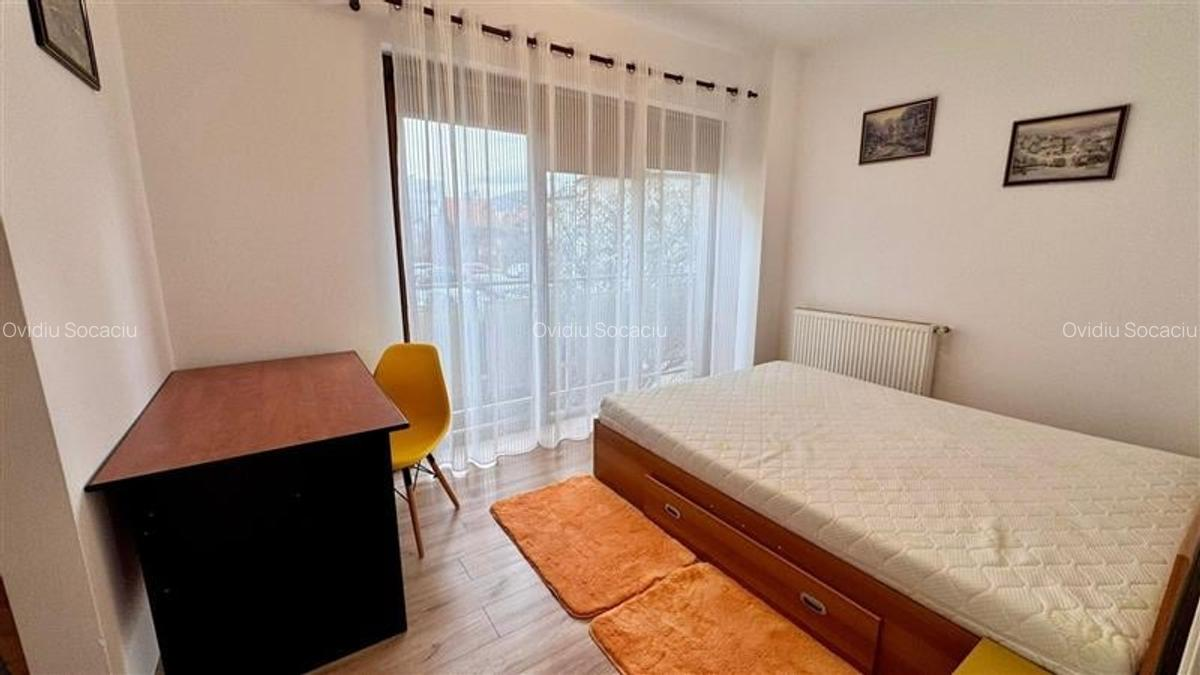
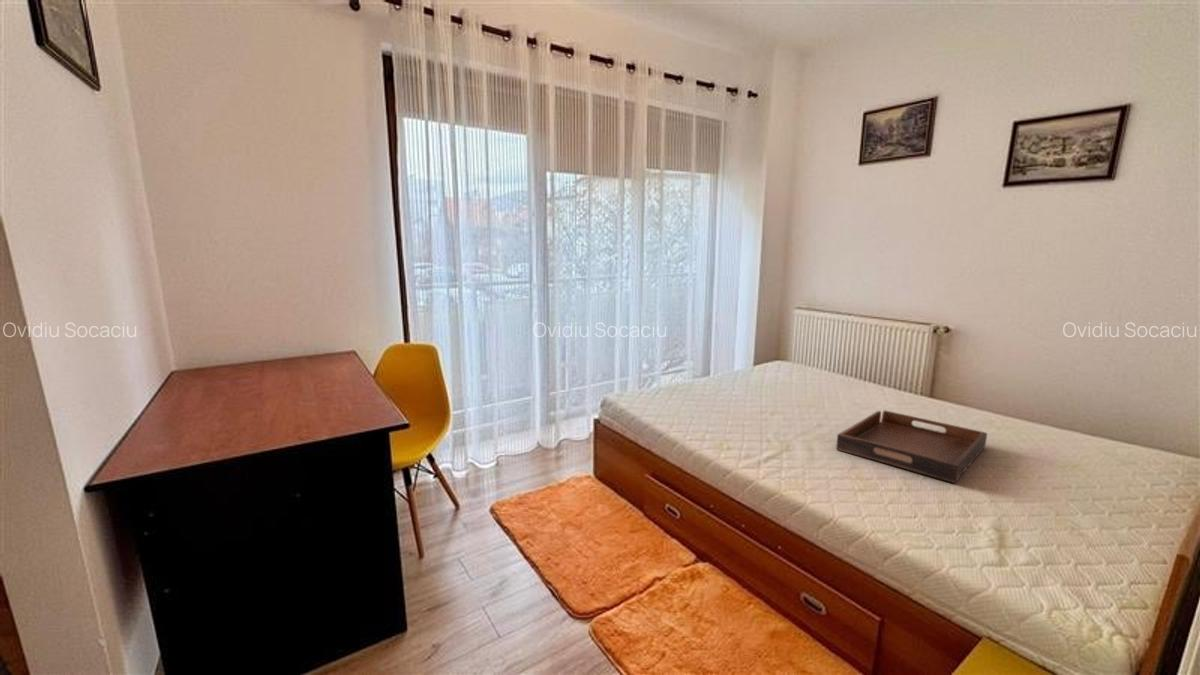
+ serving tray [835,409,988,484]
